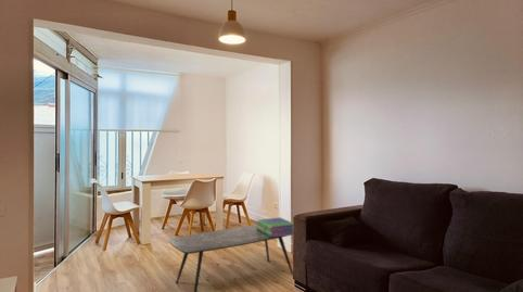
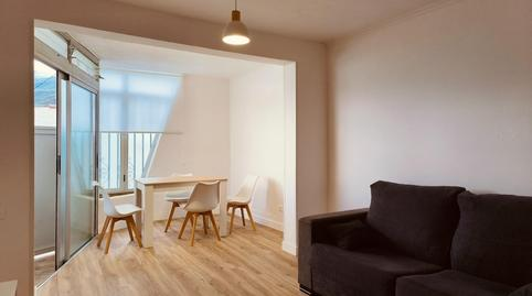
- coffee table [167,224,294,292]
- stack of books [256,217,294,237]
